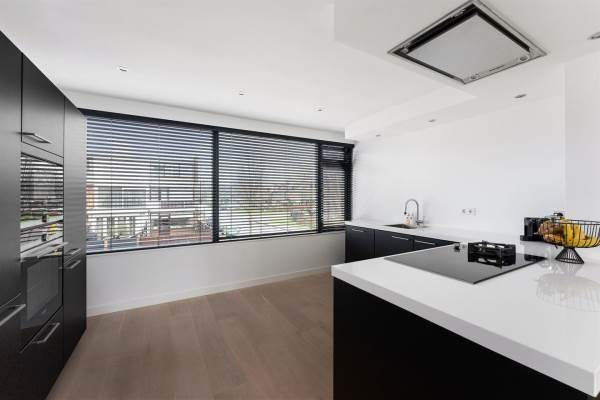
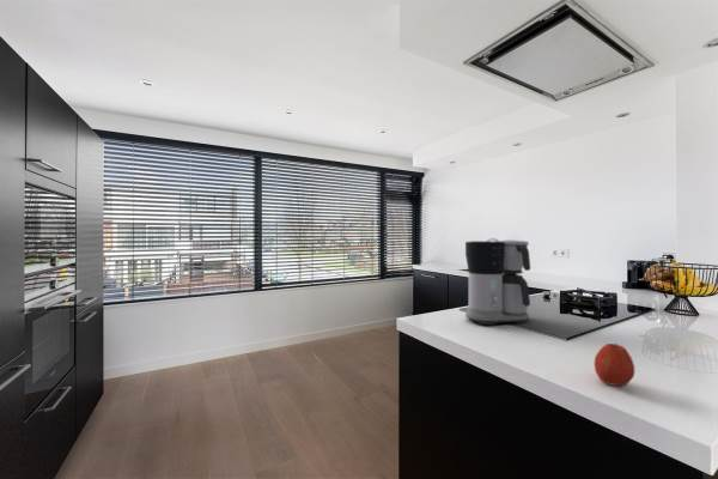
+ apple [594,341,635,387]
+ coffee maker [464,240,531,326]
